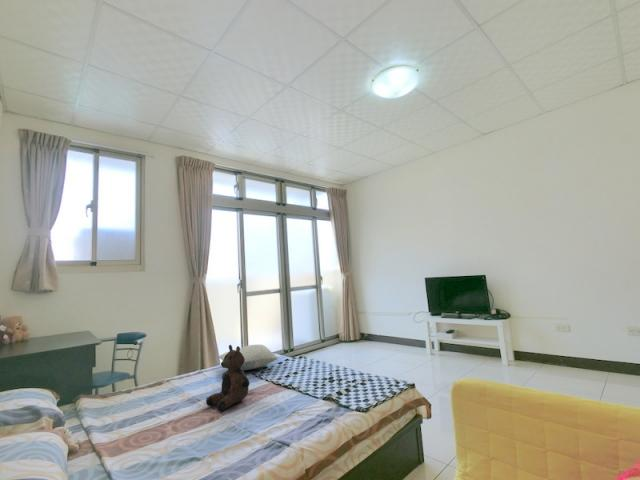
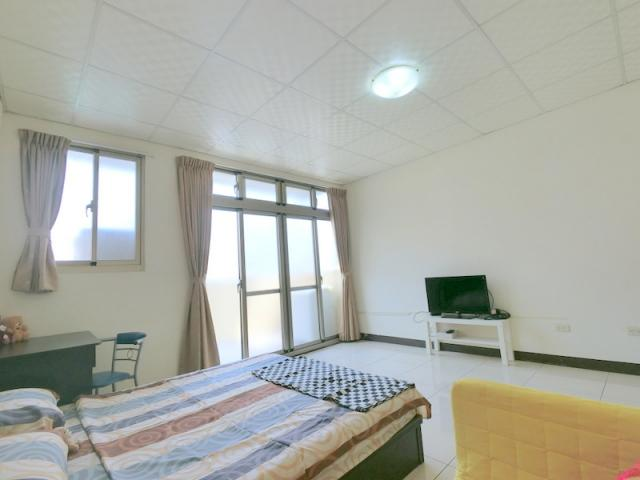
- teddy bear [205,344,250,412]
- pillow [217,344,278,372]
